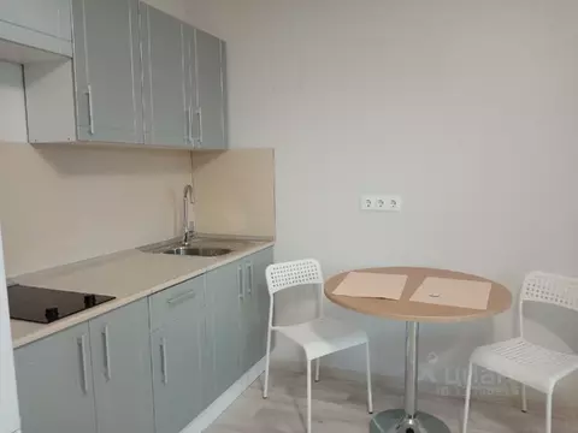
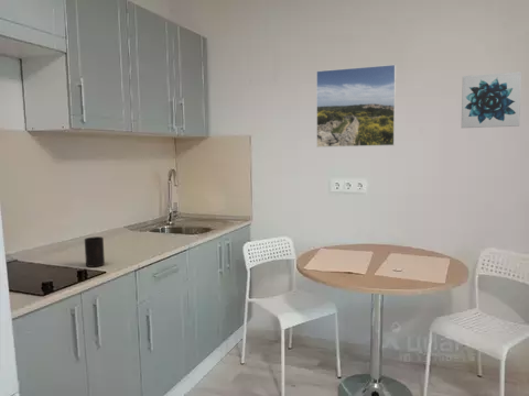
+ cup [84,235,106,268]
+ wall art [461,70,522,129]
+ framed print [315,64,397,148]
